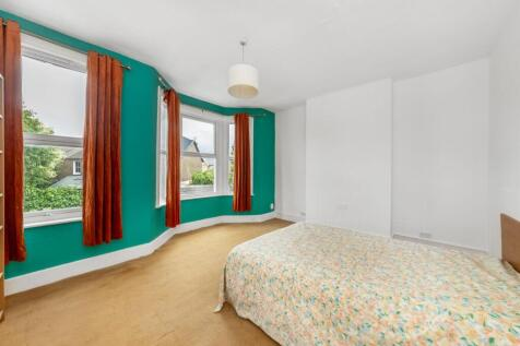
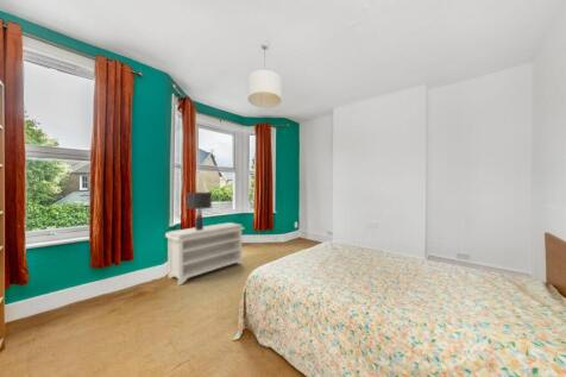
+ lamp [185,191,213,231]
+ bench [164,221,246,287]
